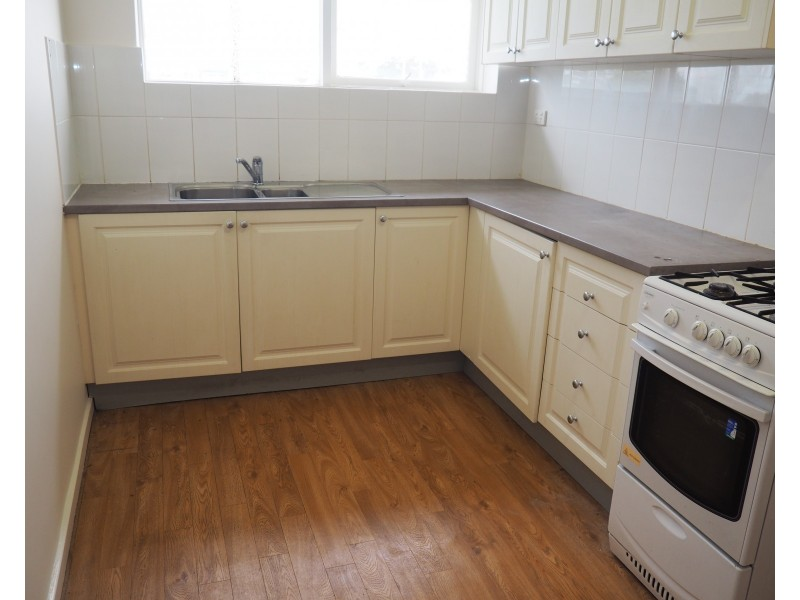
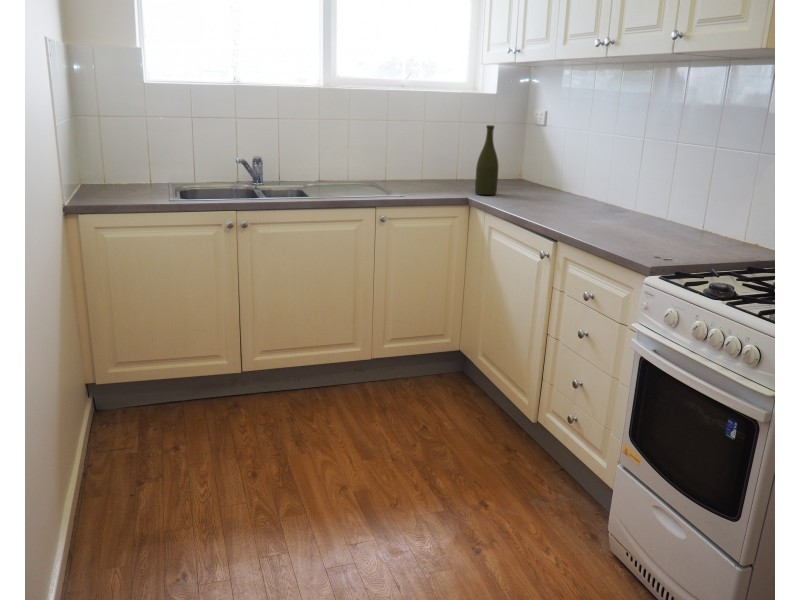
+ bottle [474,124,499,196]
